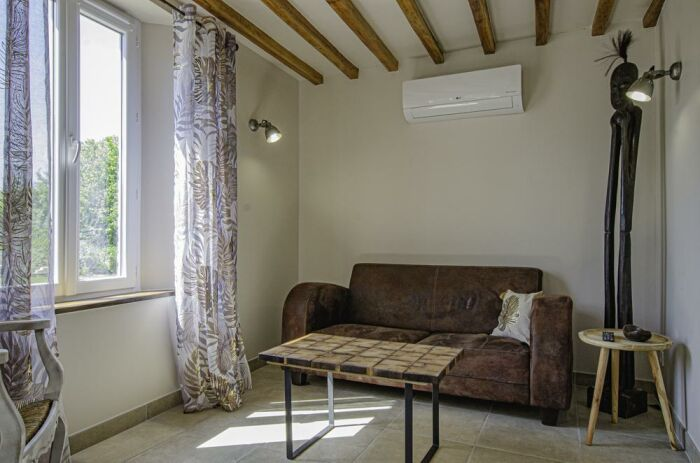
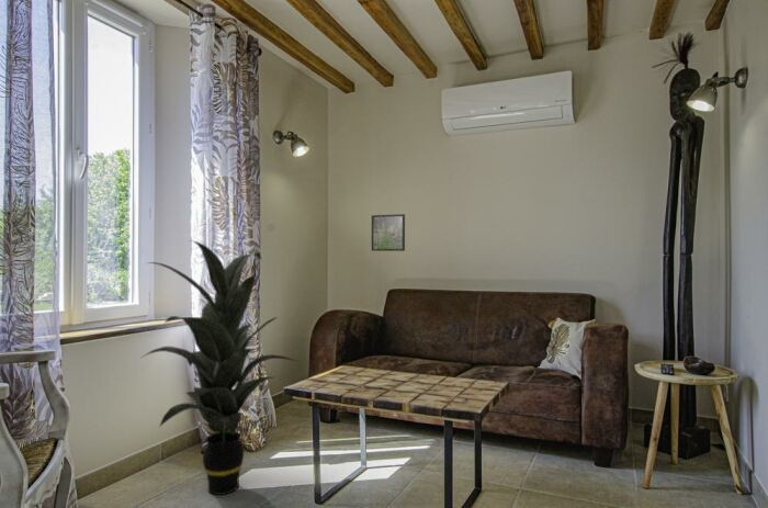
+ indoor plant [138,239,301,496]
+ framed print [371,213,406,252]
